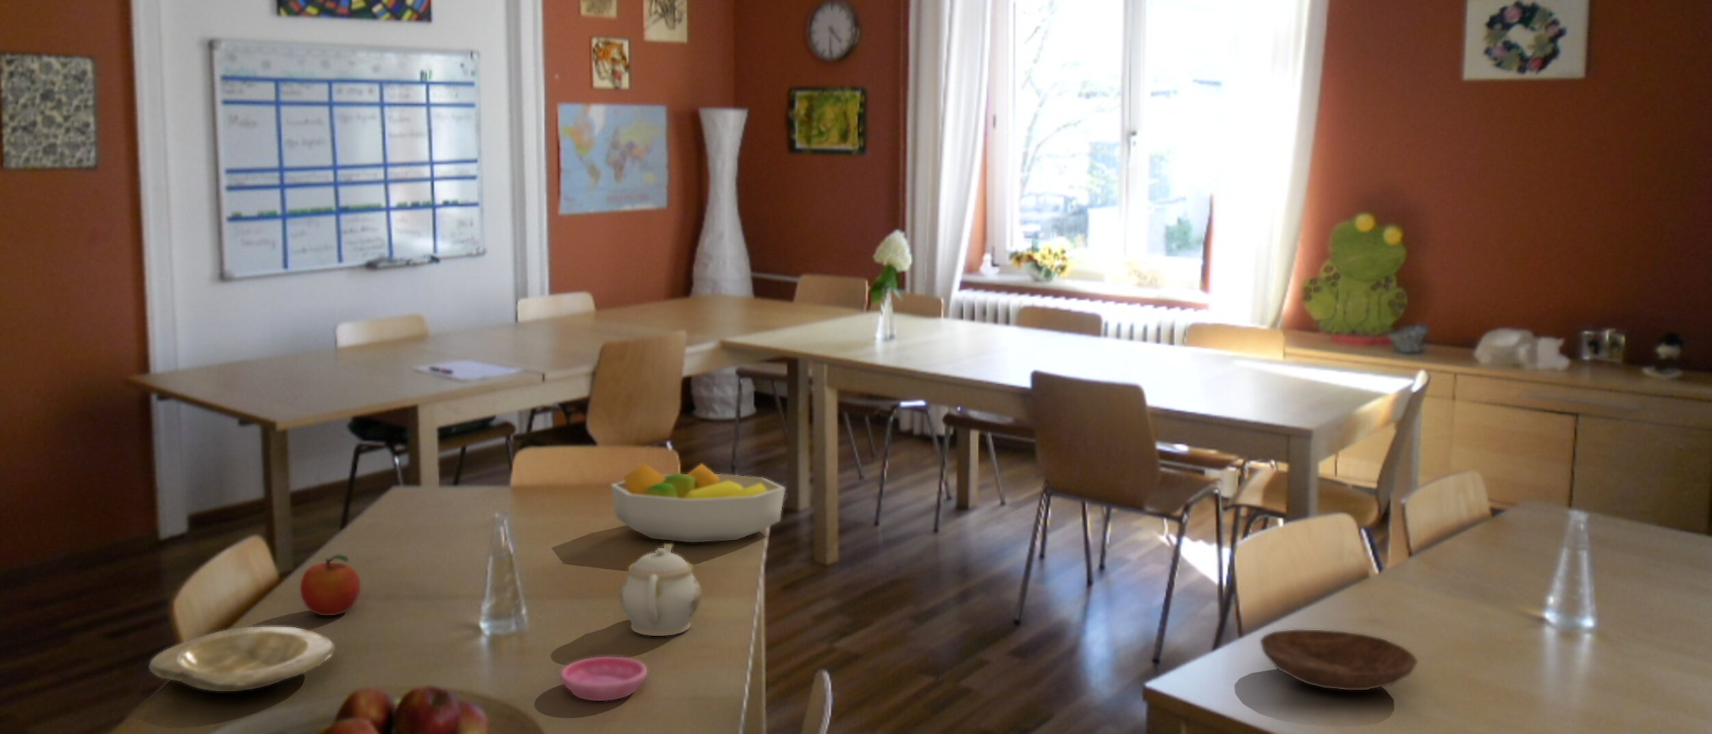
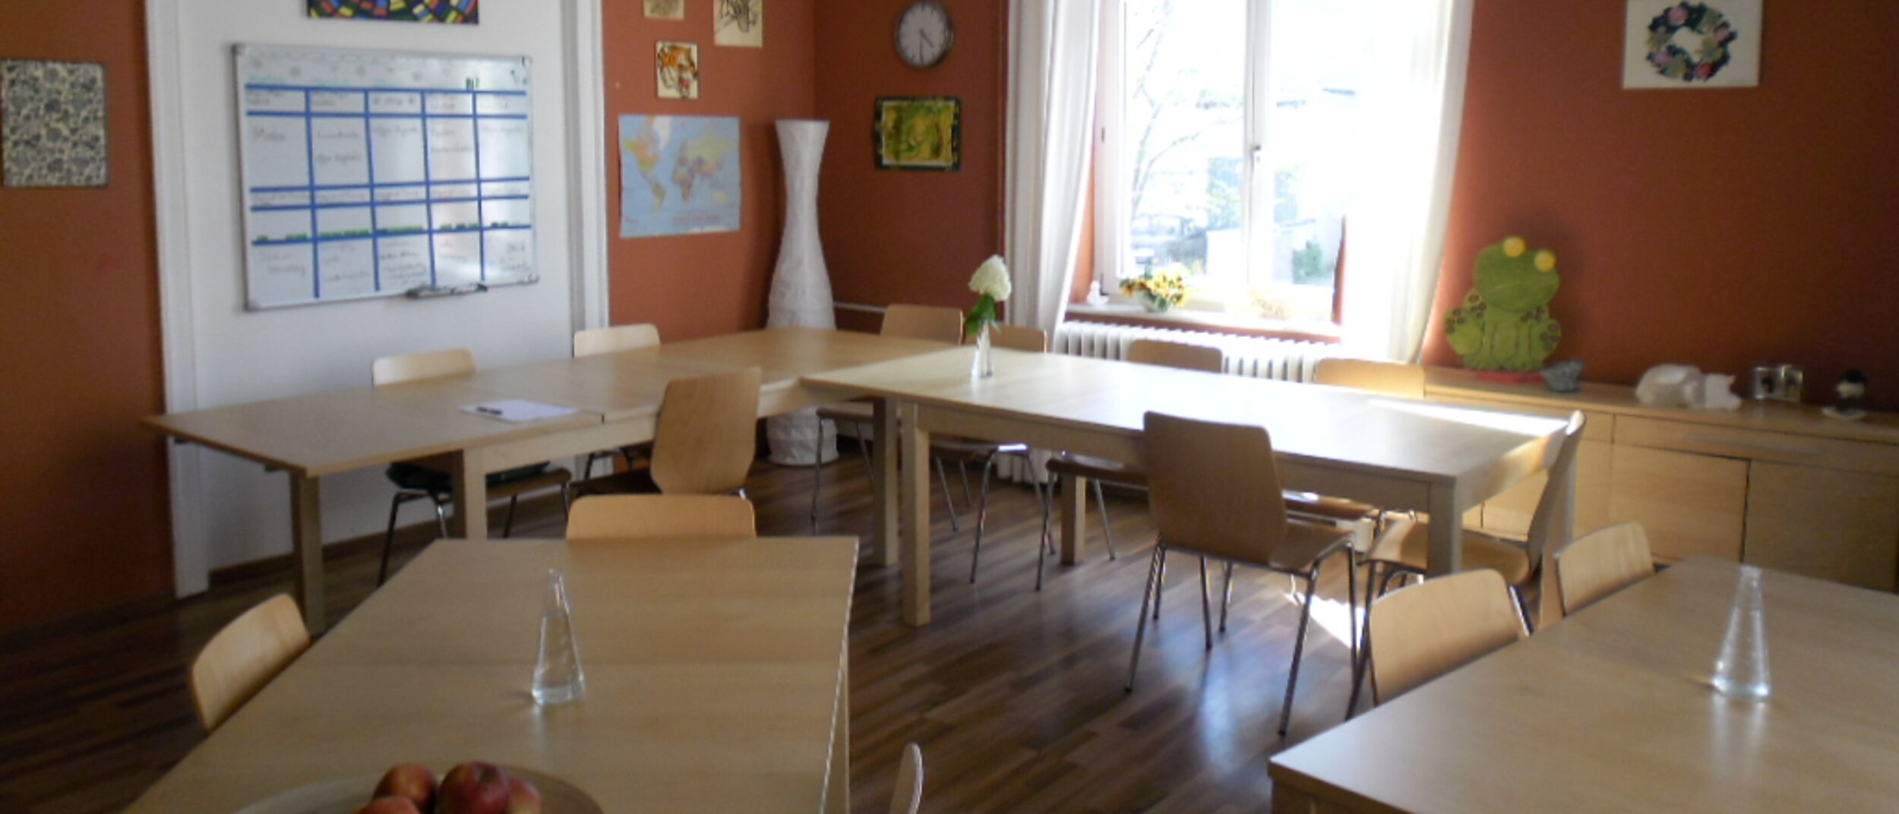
- fruit [299,554,361,616]
- fruit bowl [610,463,786,543]
- teapot [619,544,703,637]
- saucer [559,656,647,702]
- bowl [1259,629,1419,691]
- plate [150,626,335,692]
